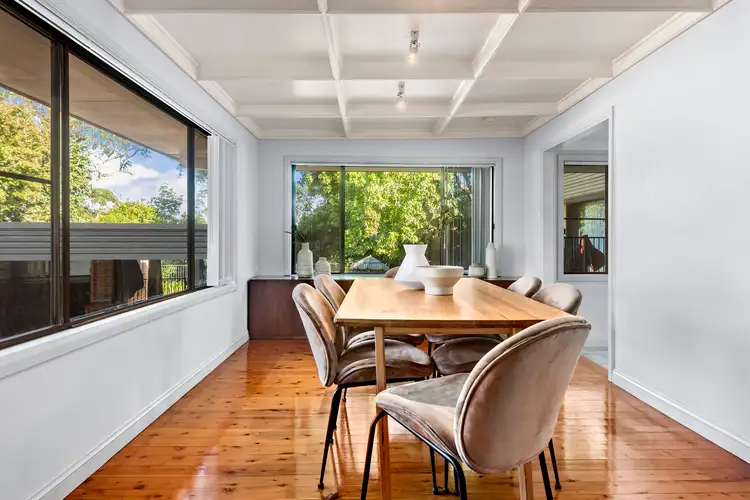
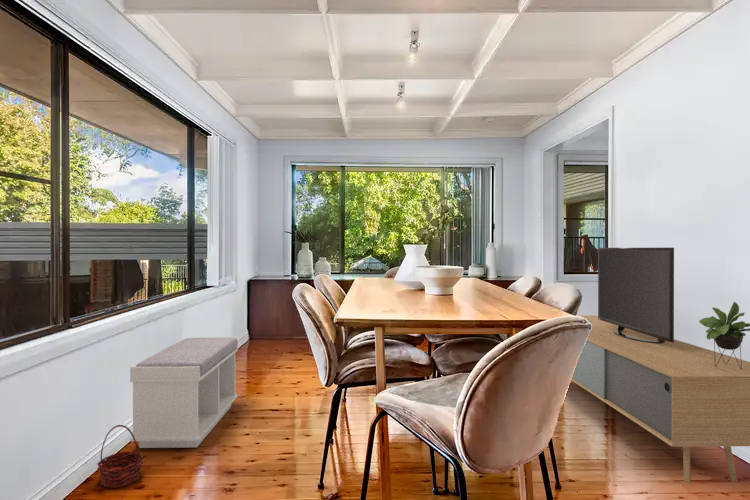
+ basket [96,424,144,489]
+ media console [571,247,750,484]
+ bench [129,336,239,449]
